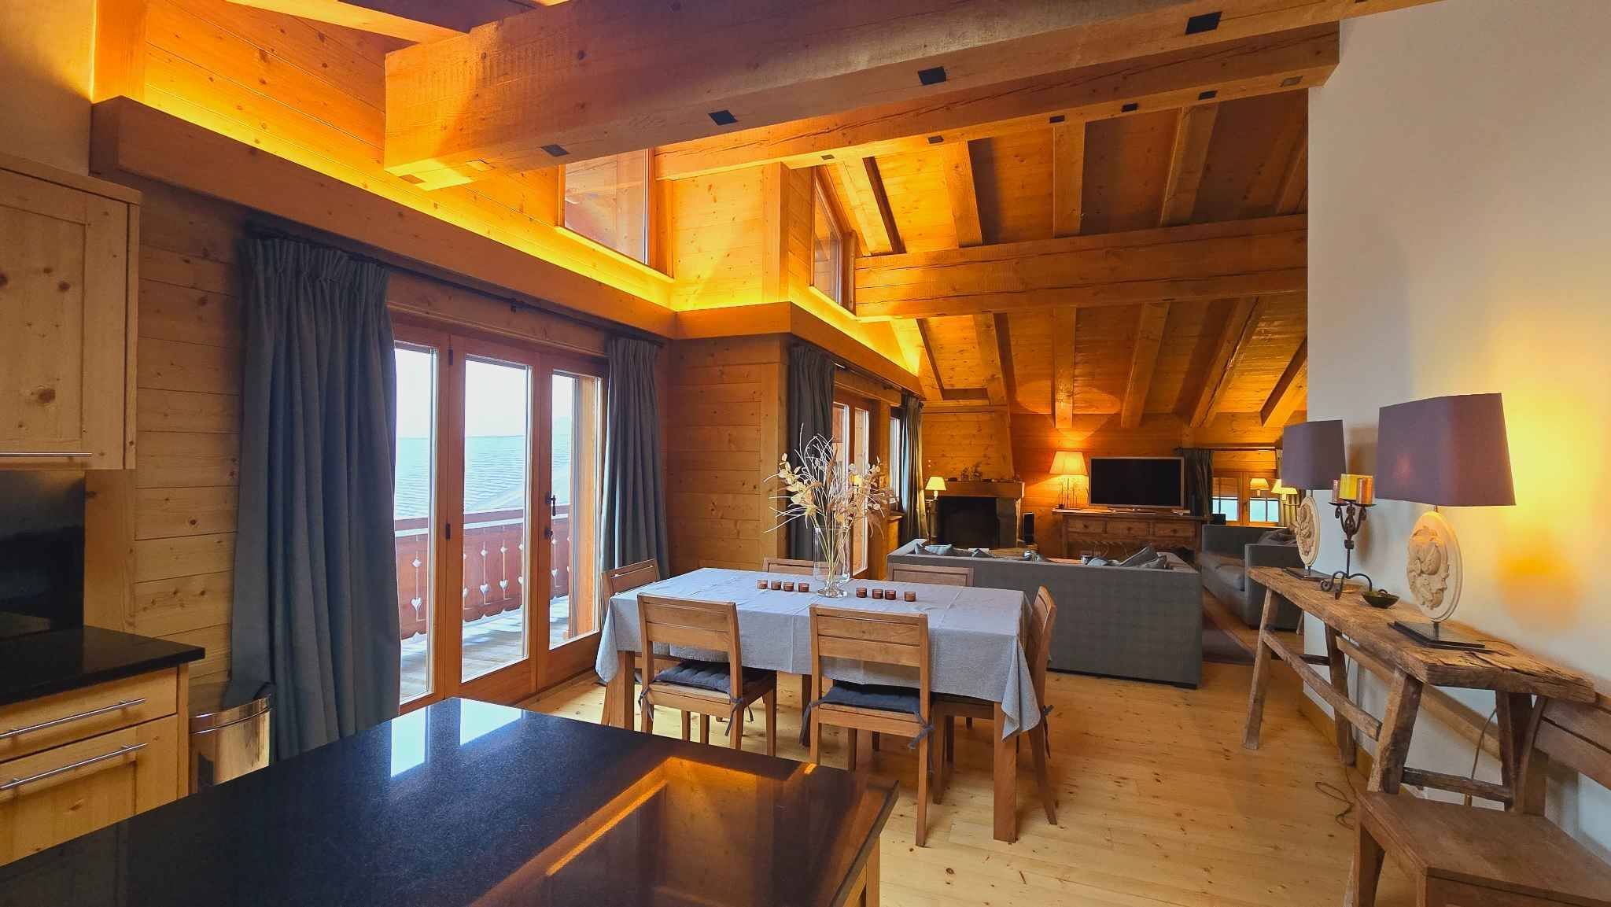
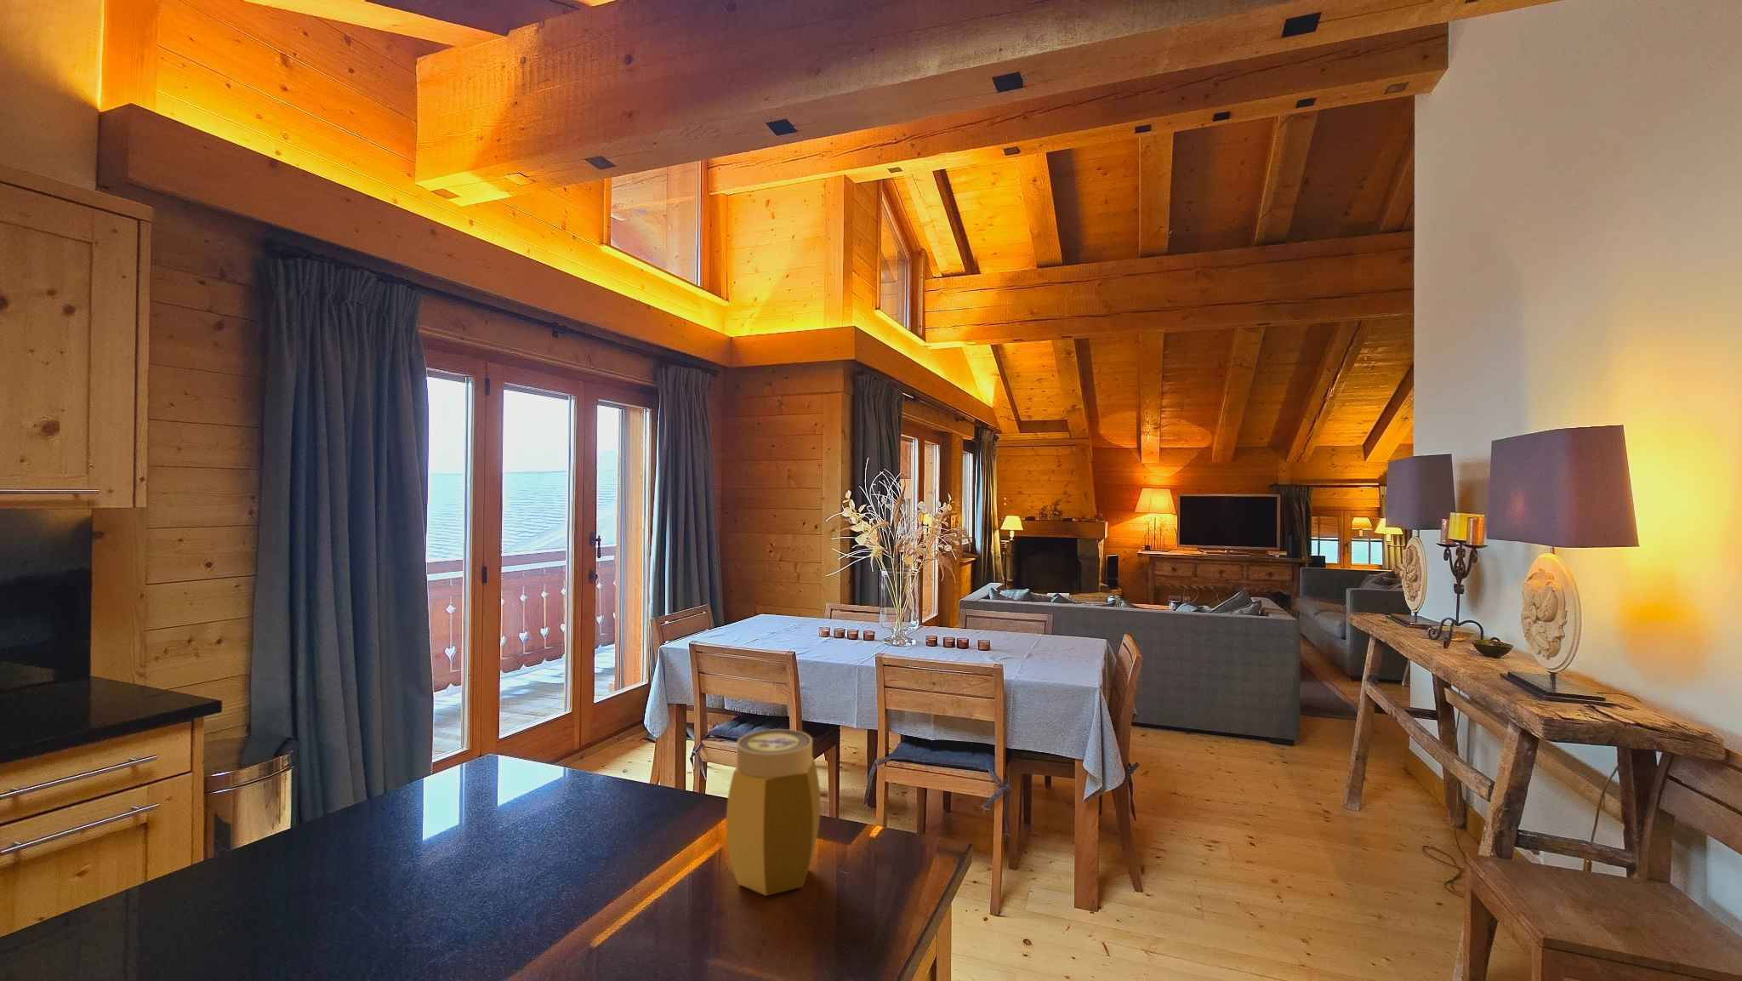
+ jar [725,729,821,897]
